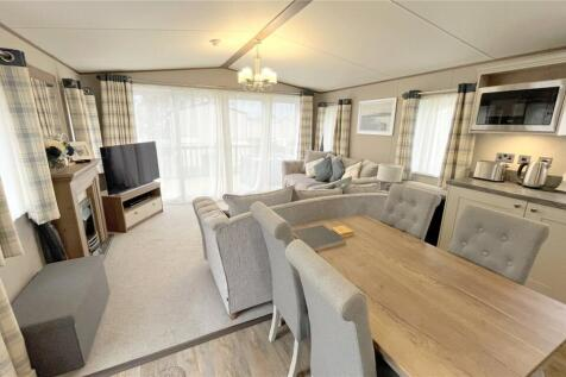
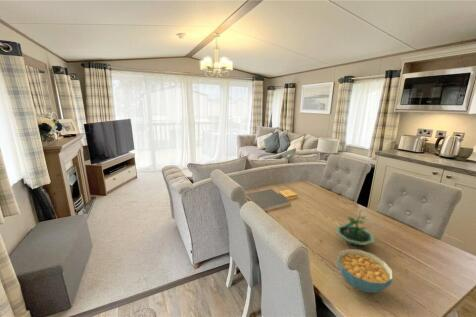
+ cereal bowl [336,248,394,294]
+ terrarium [335,209,376,247]
